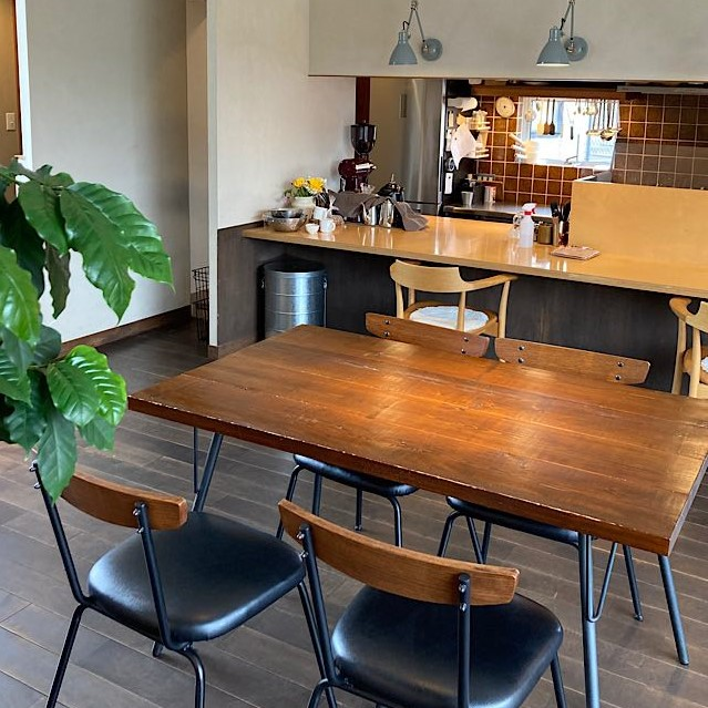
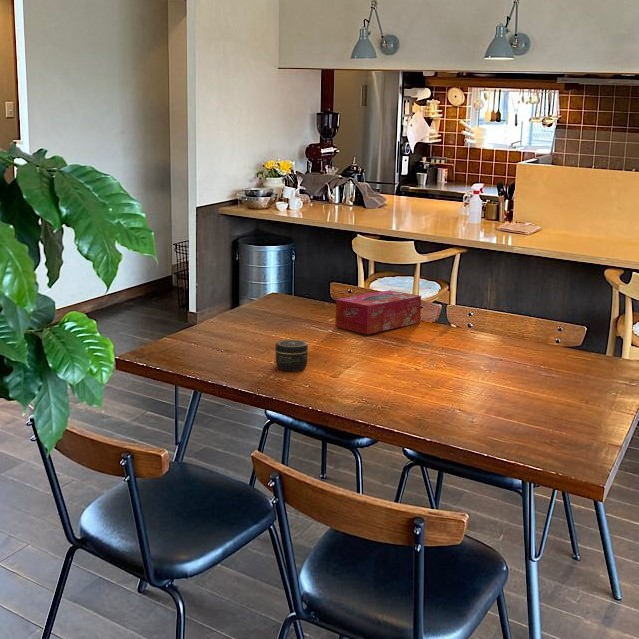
+ jar [274,339,309,372]
+ tissue box [335,289,422,335]
